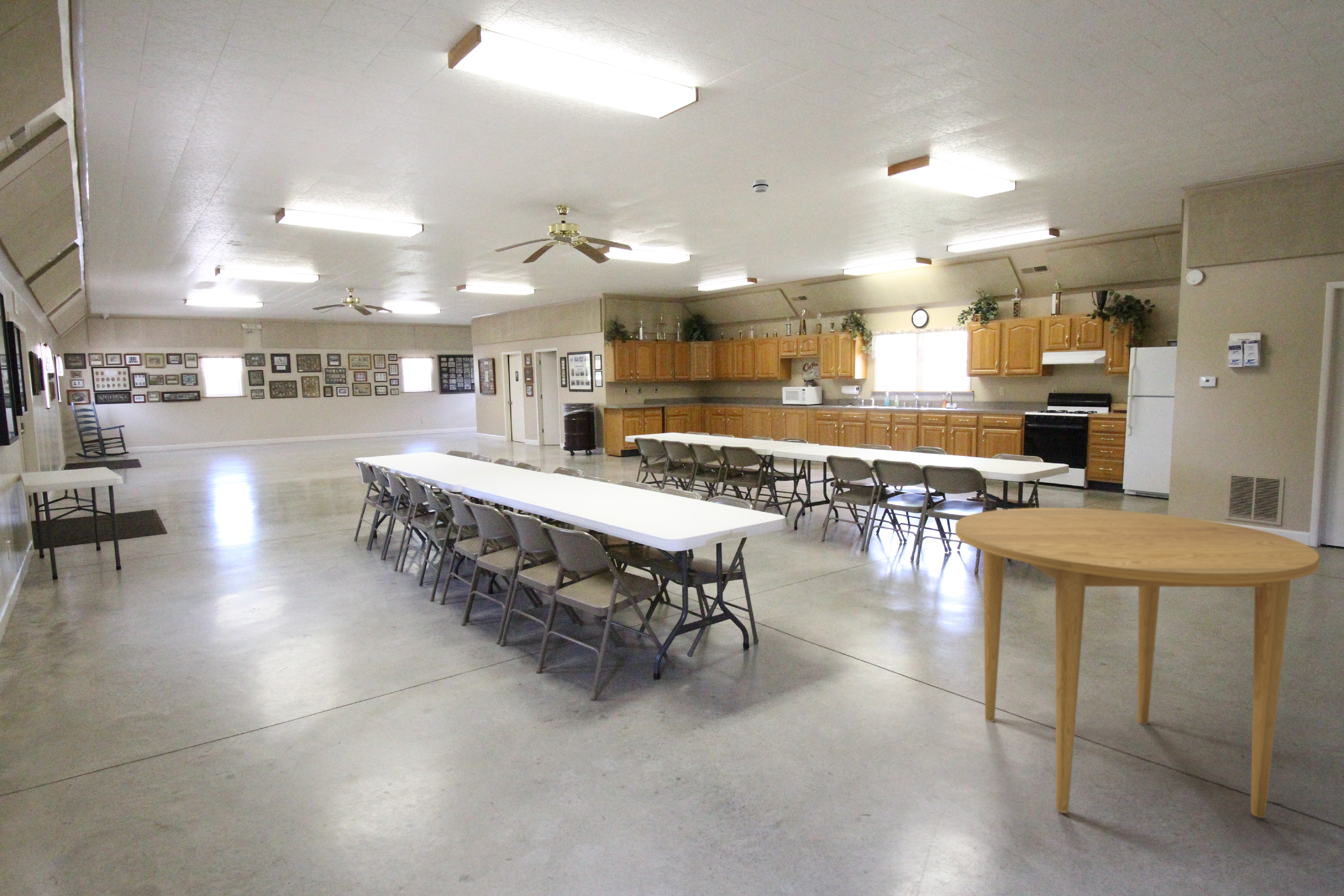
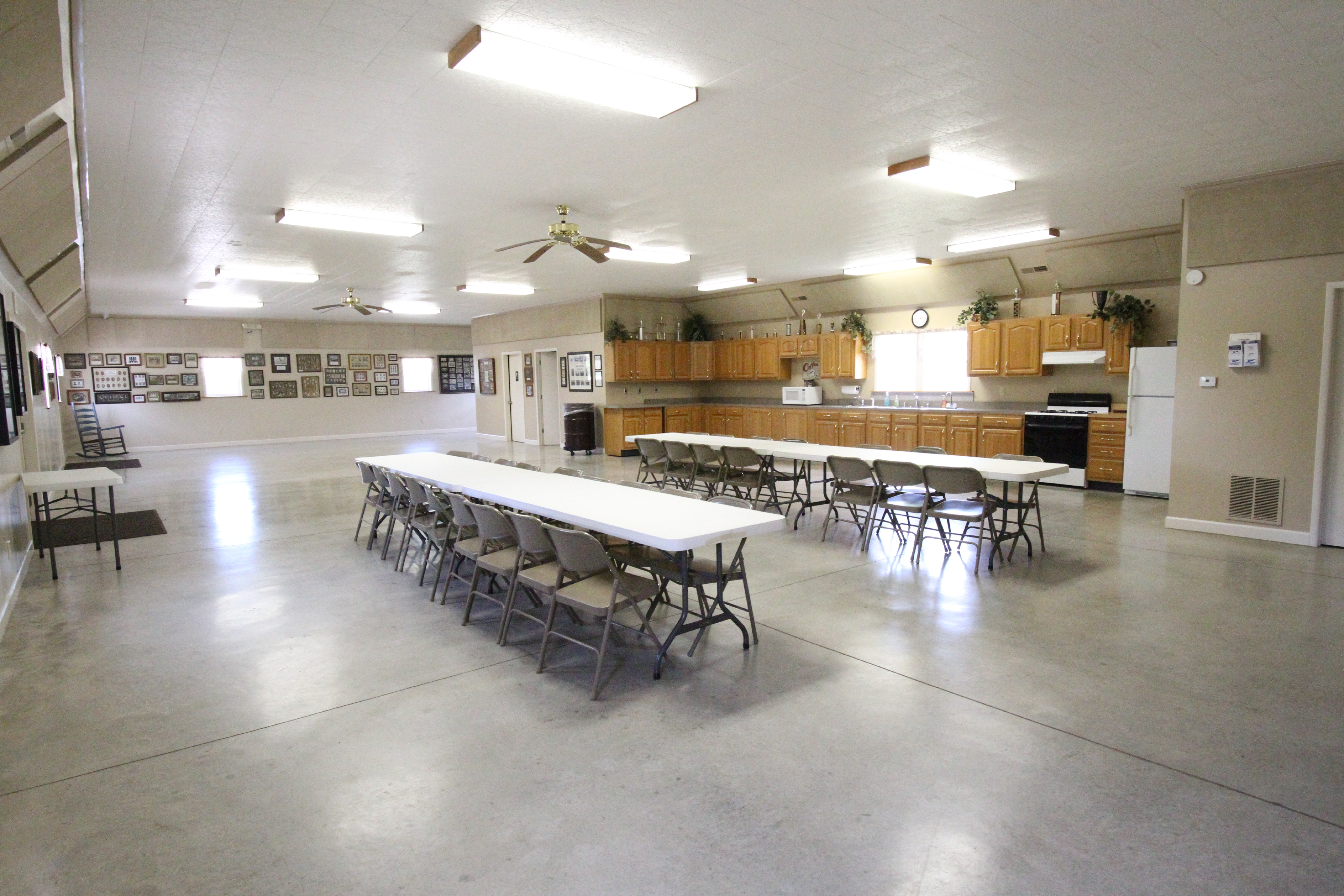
- dining table [955,508,1320,818]
- smoke detector [752,179,769,193]
